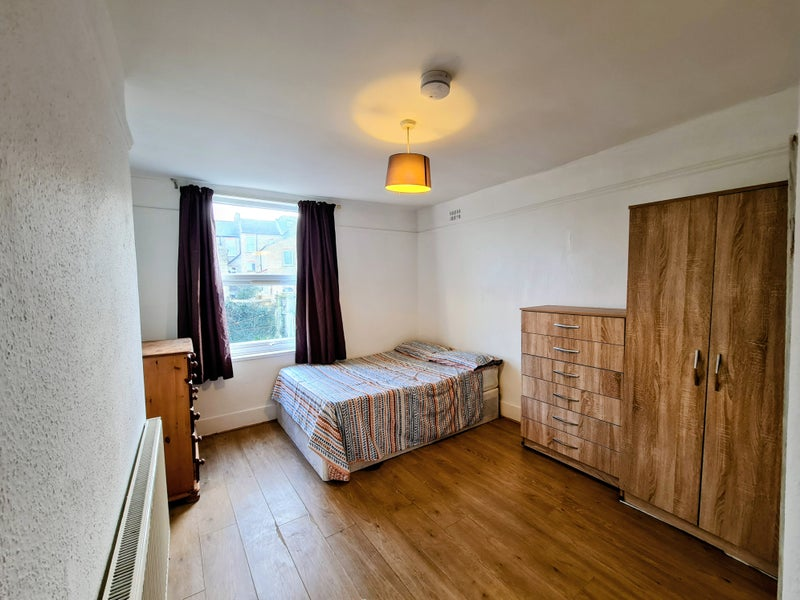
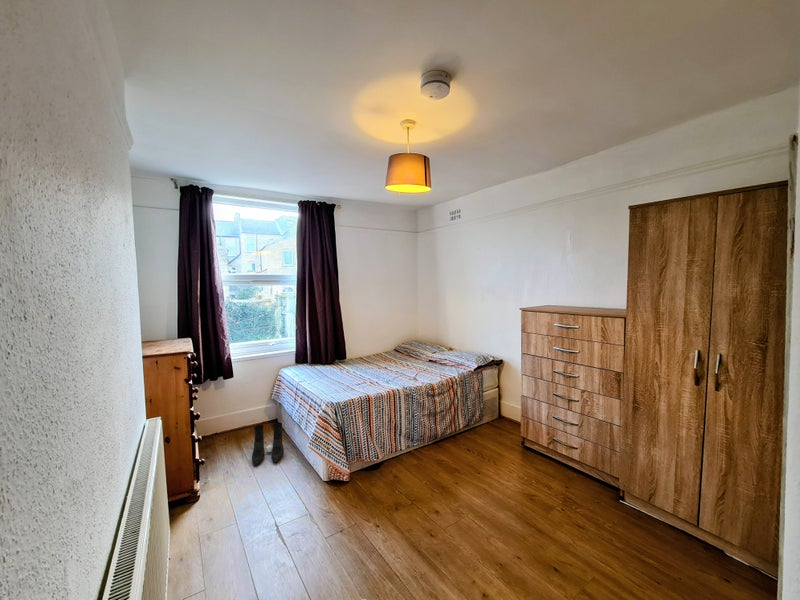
+ boots [251,421,285,467]
